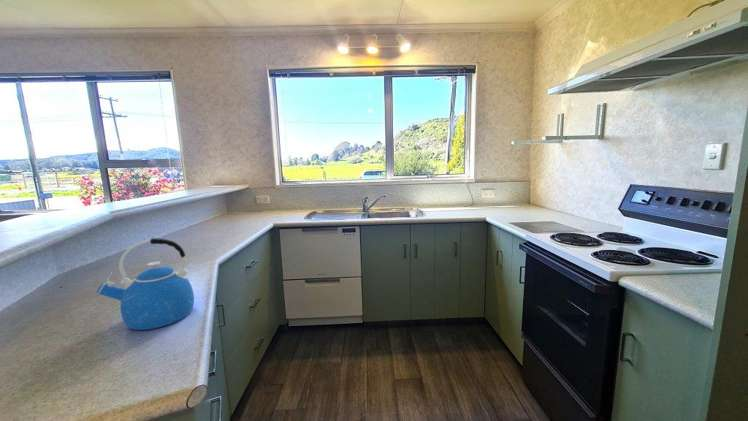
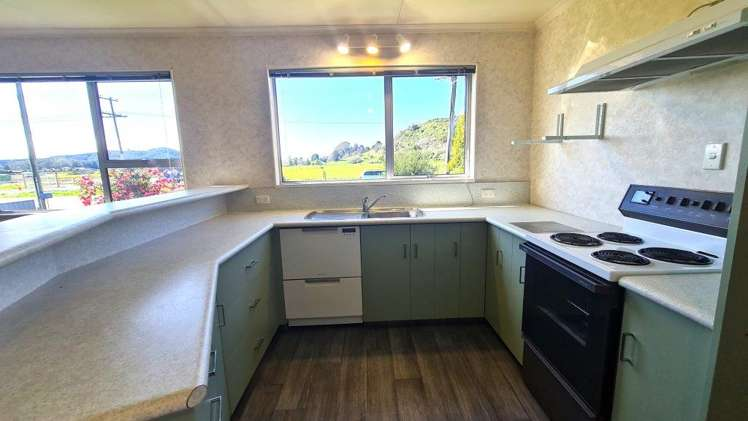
- kettle [96,237,195,331]
